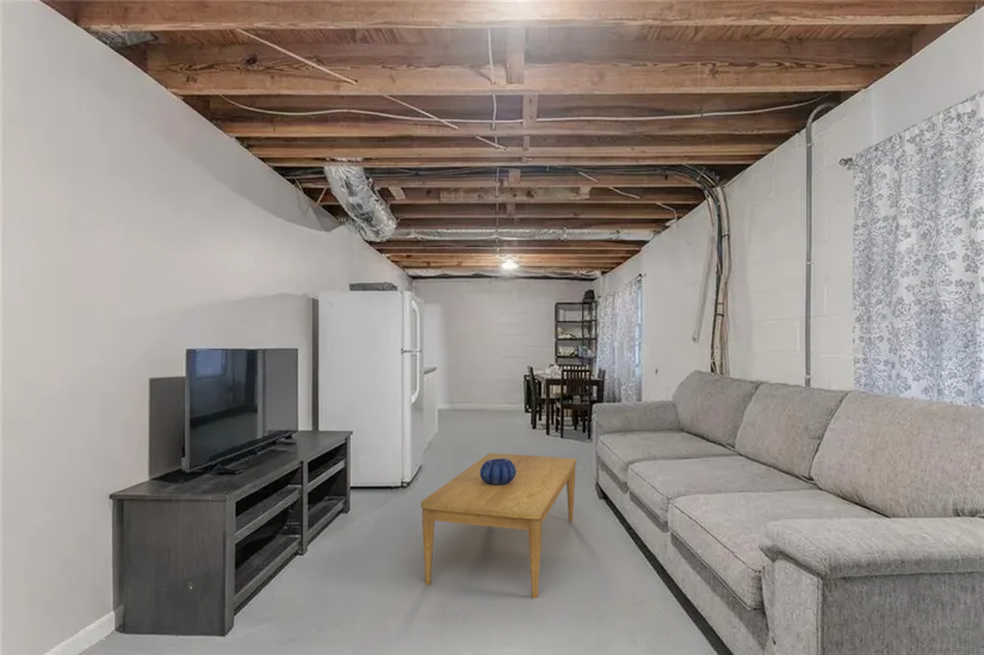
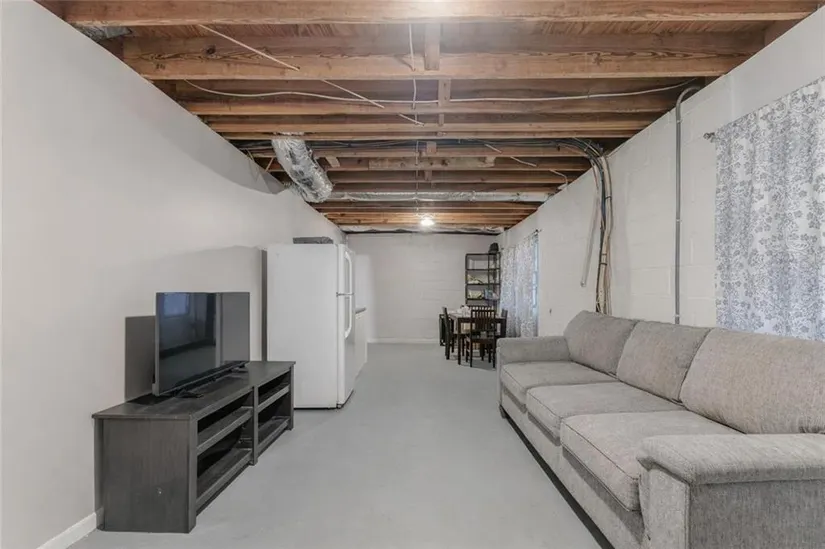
- coffee table [420,452,577,600]
- decorative bowl [479,458,516,486]
